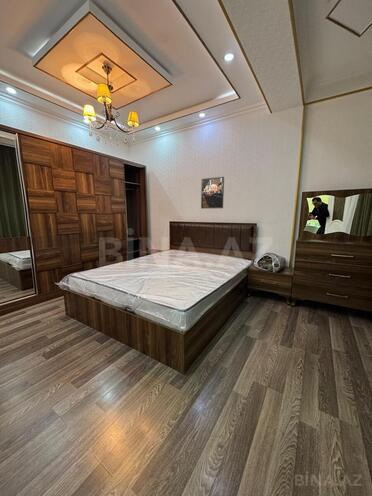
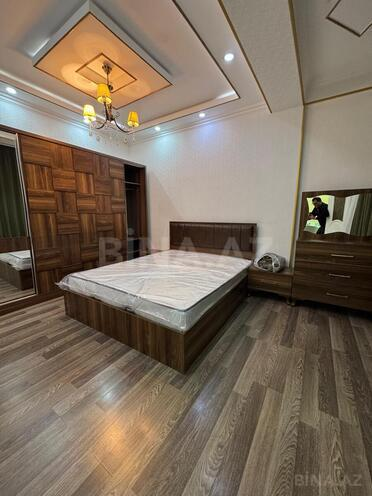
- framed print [200,176,225,209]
